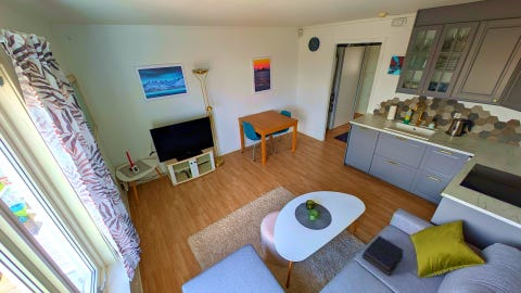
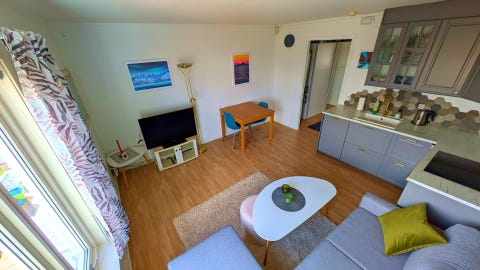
- book [361,234,405,277]
